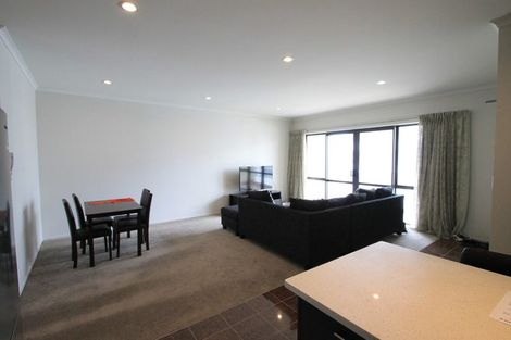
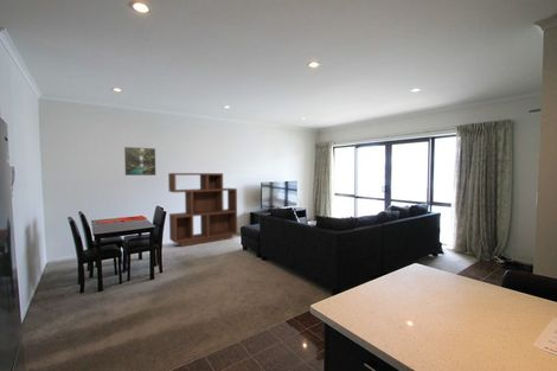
+ bookcase [167,172,238,248]
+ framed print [123,146,156,177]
